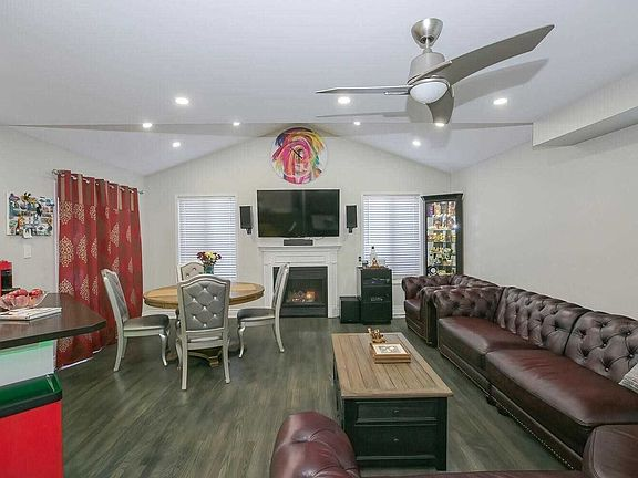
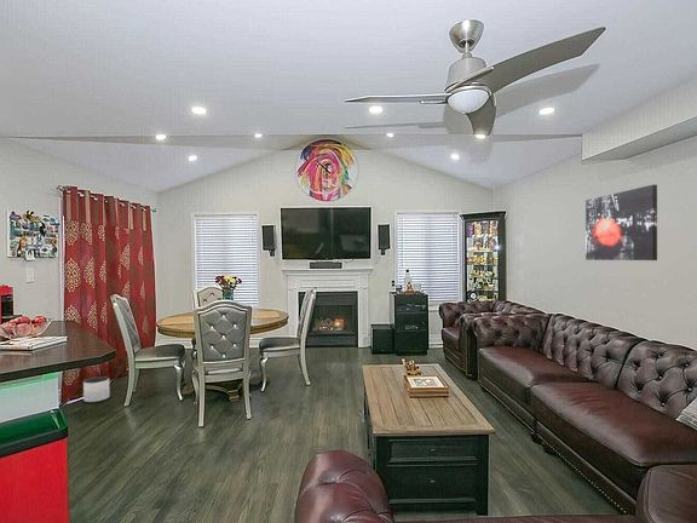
+ wall art [584,184,658,262]
+ planter [82,375,111,403]
